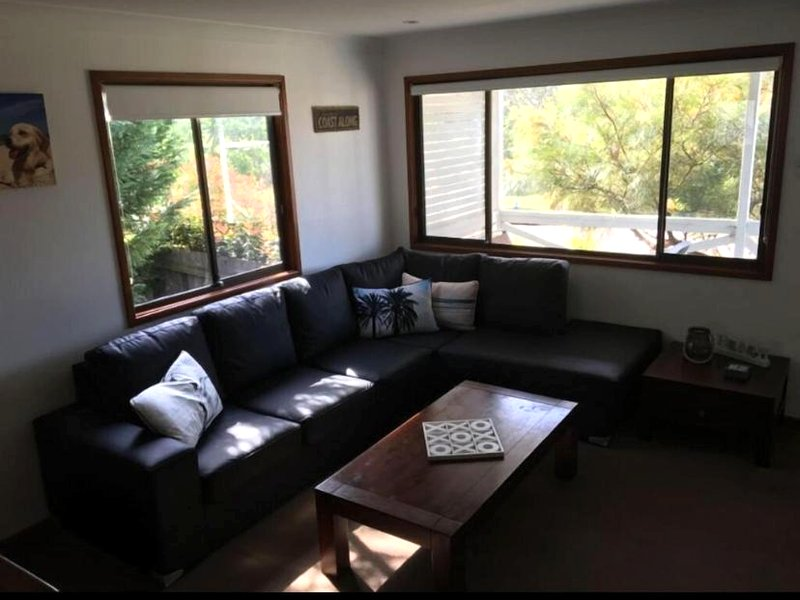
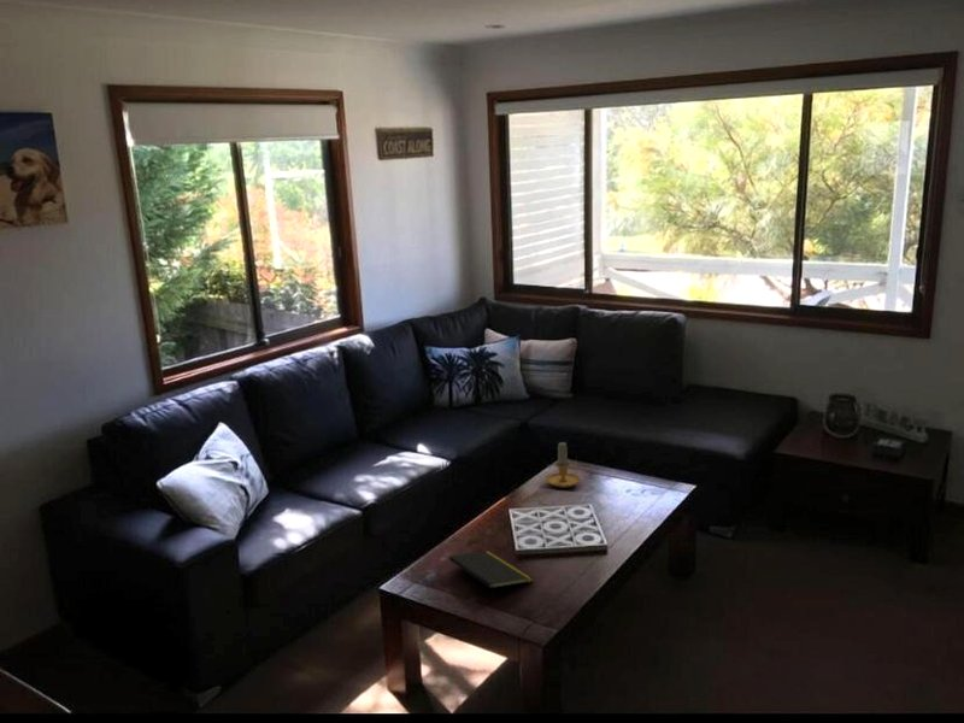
+ notepad [448,549,535,600]
+ candle [545,441,582,489]
